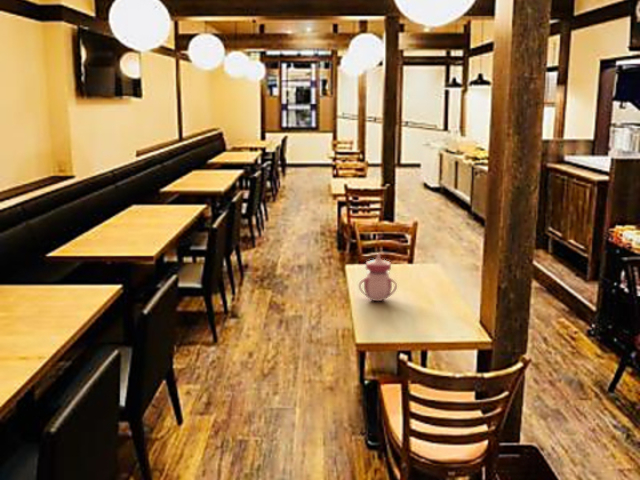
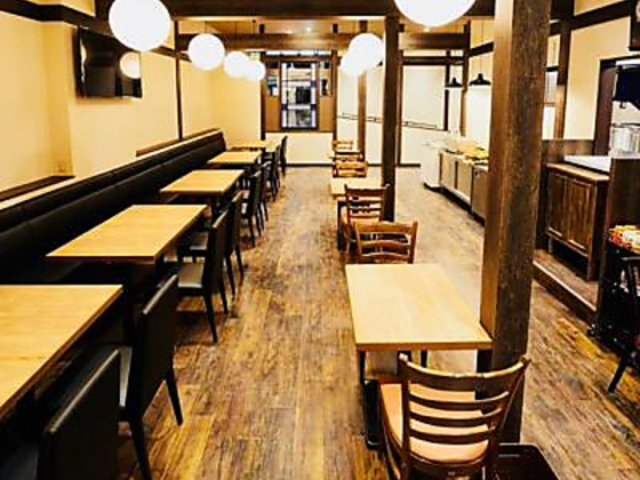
- sippy cup [358,252,398,302]
